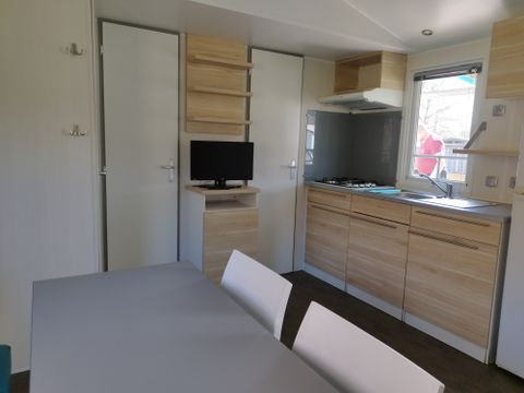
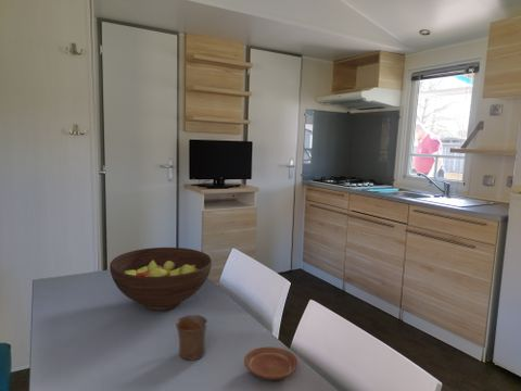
+ fruit bowl [109,247,213,312]
+ mug [175,314,208,362]
+ plate [243,345,298,381]
